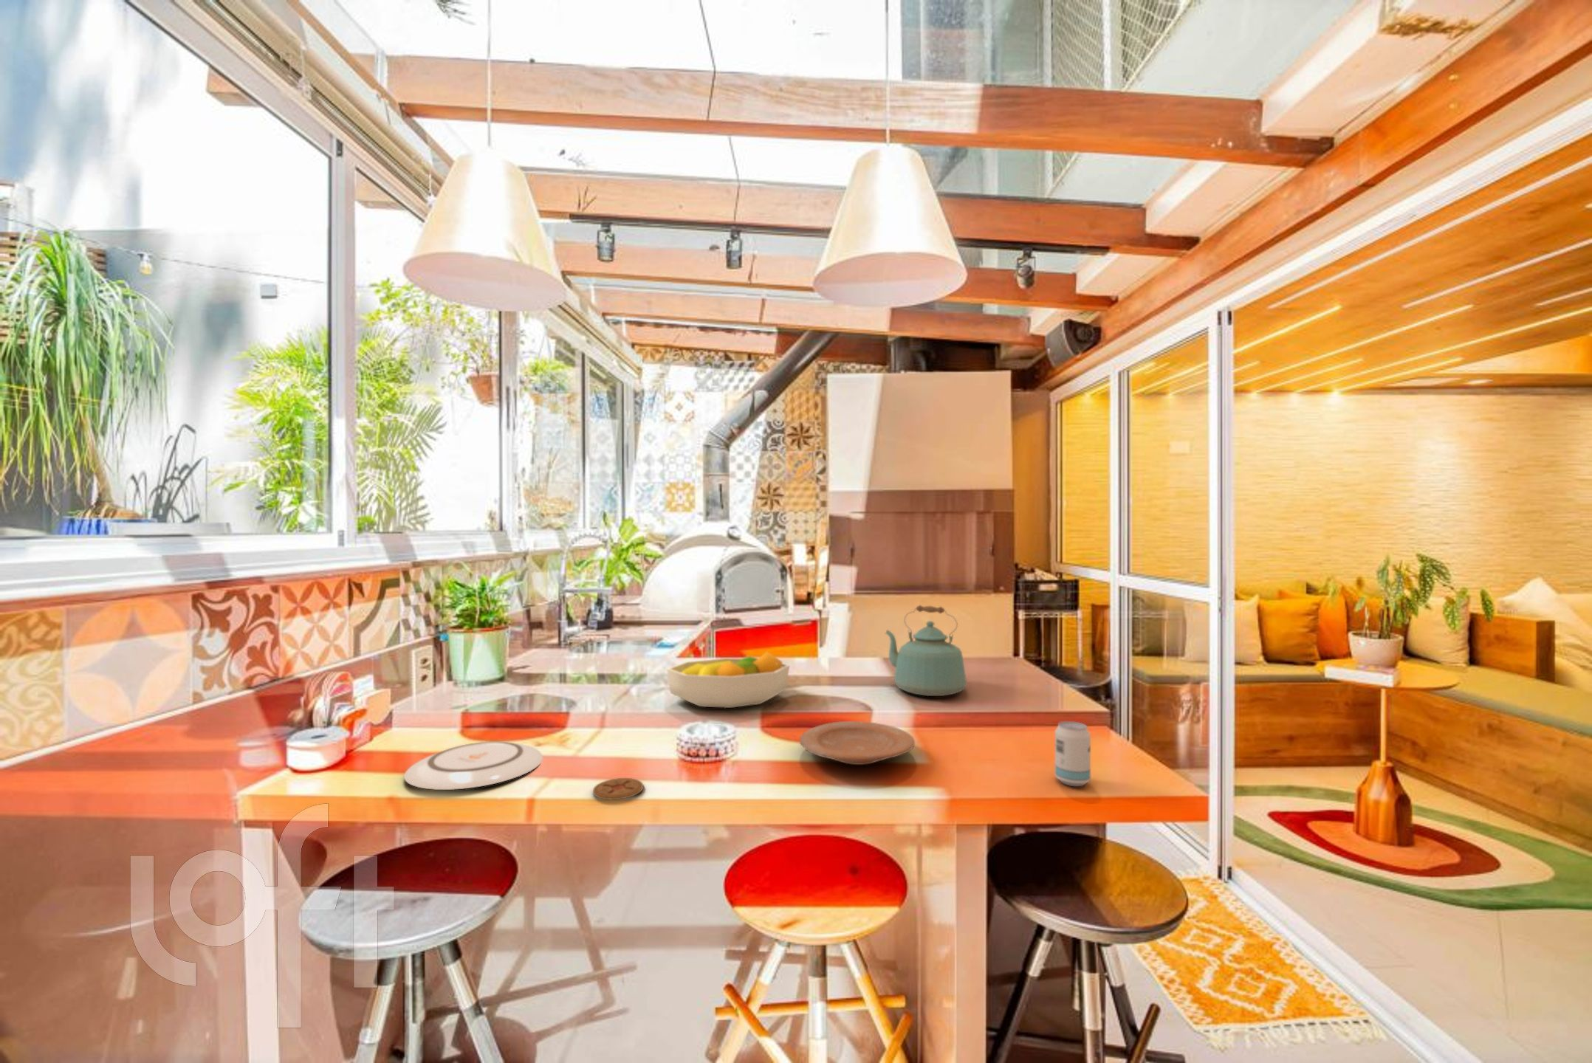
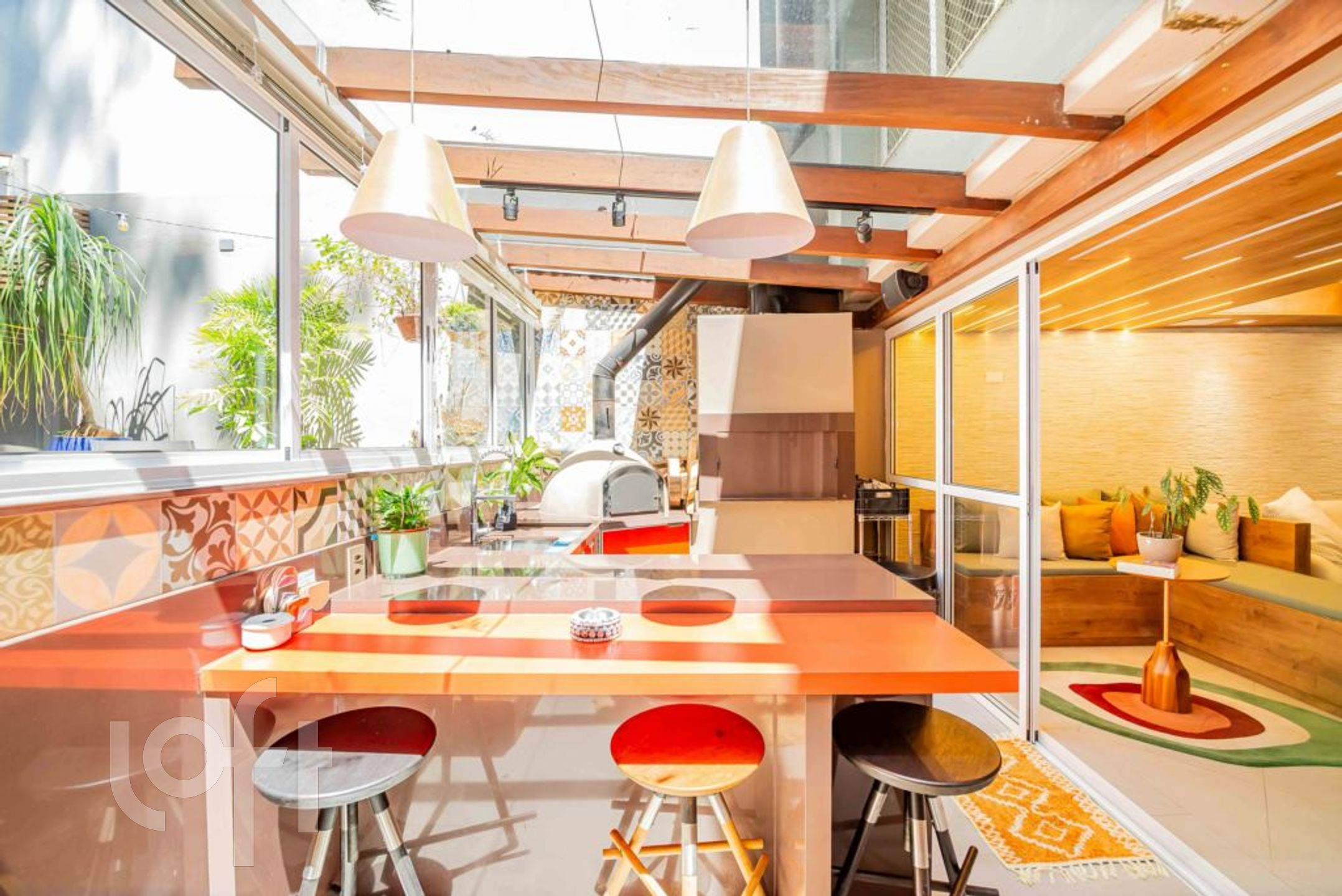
- coaster [592,777,644,801]
- fruit bowl [666,650,791,708]
- plate [798,720,916,765]
- beverage can [1055,720,1091,787]
- kettle [885,605,967,696]
- plate [403,741,543,790]
